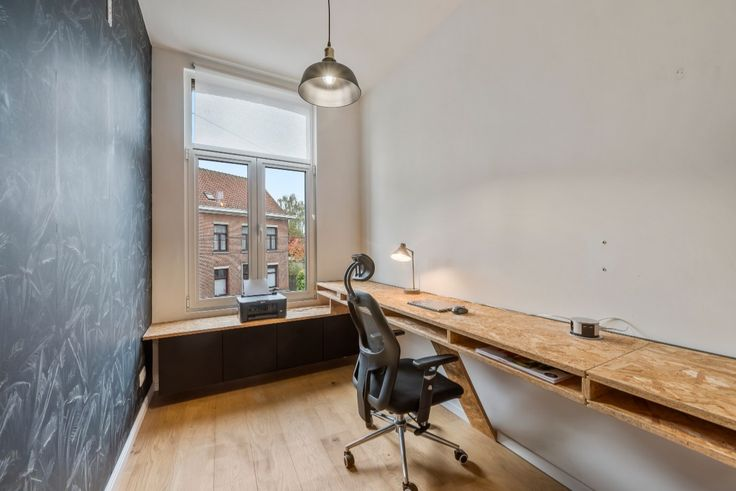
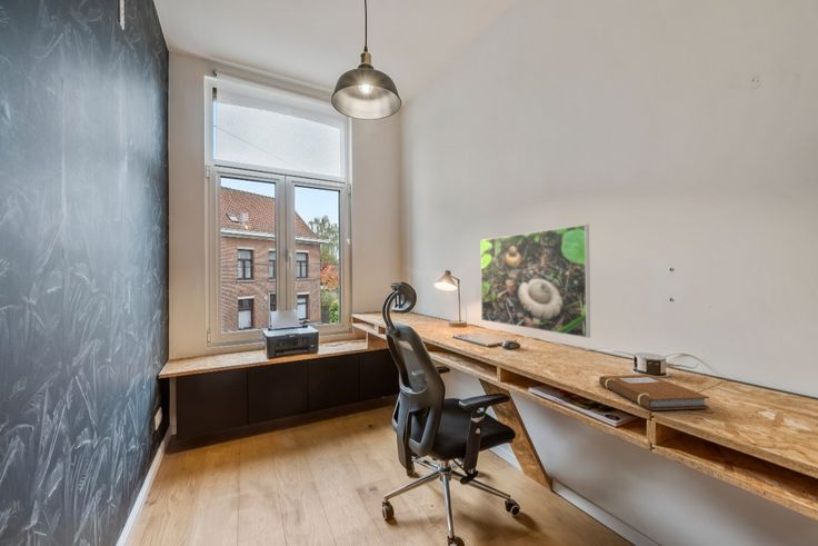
+ notebook [598,374,710,411]
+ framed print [480,224,591,339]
